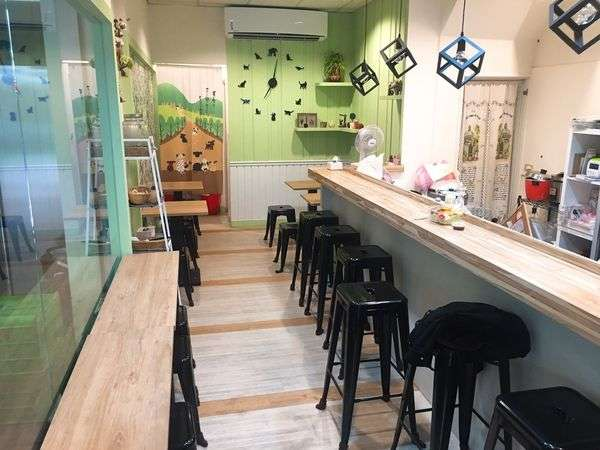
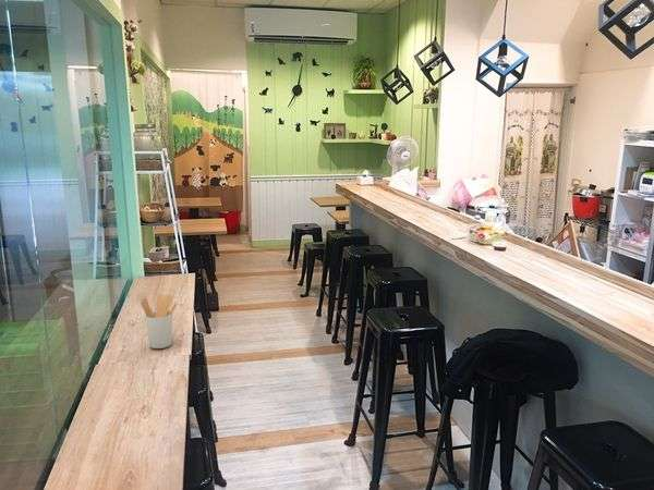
+ utensil holder [140,293,179,350]
